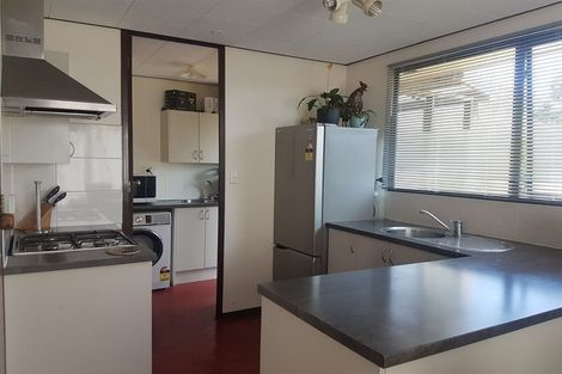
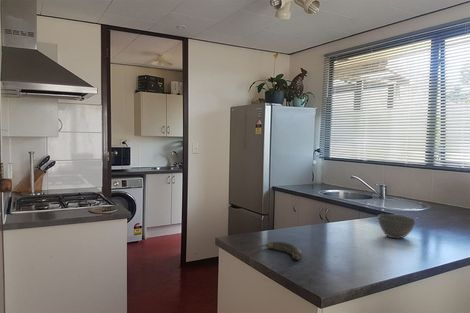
+ banana [258,241,303,261]
+ bowl [377,213,417,240]
